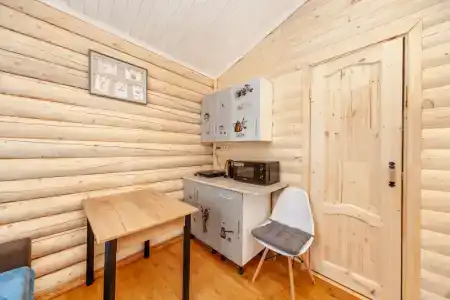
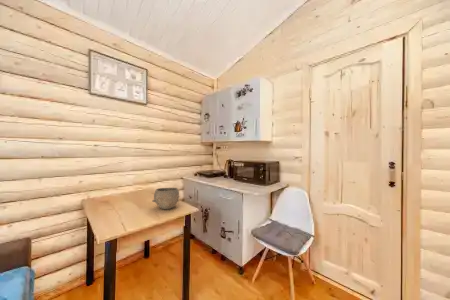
+ bowl [151,187,181,210]
